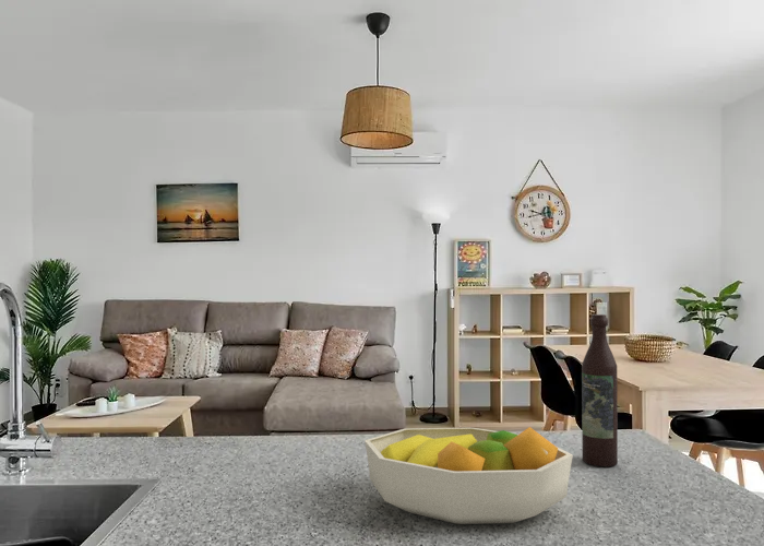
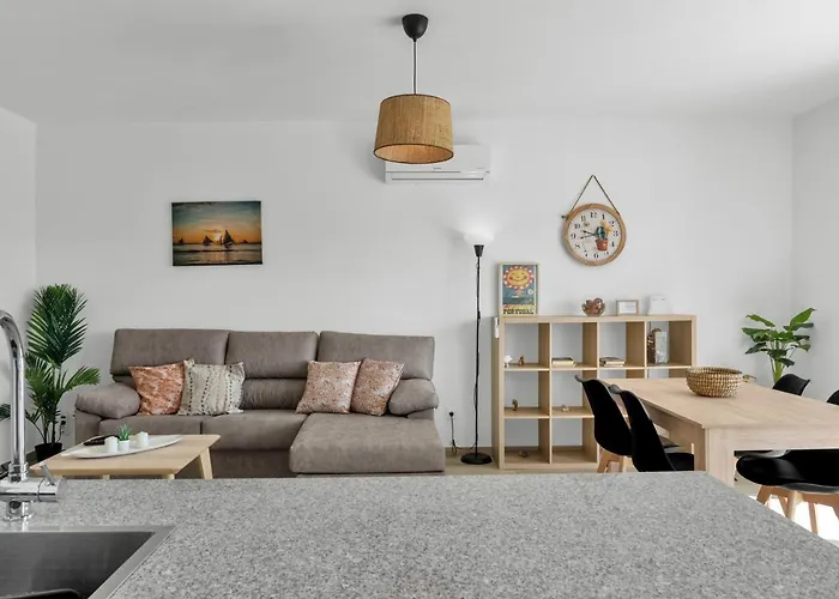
- fruit bowl [363,426,574,525]
- wine bottle [581,313,619,467]
